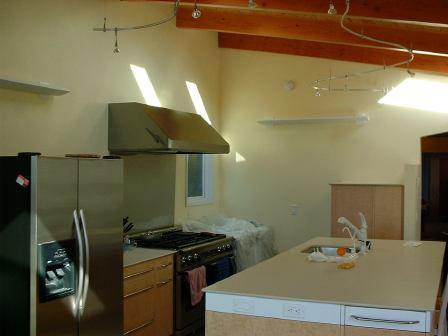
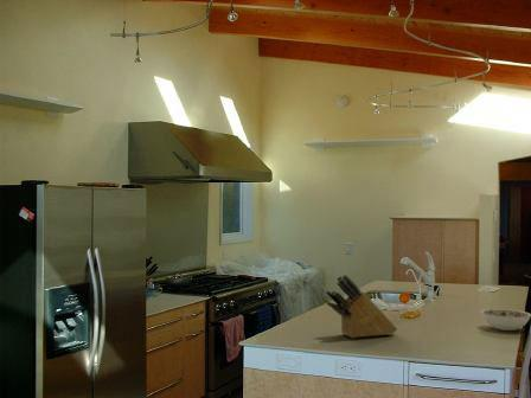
+ knife block [325,274,398,339]
+ bowl [480,308,531,332]
